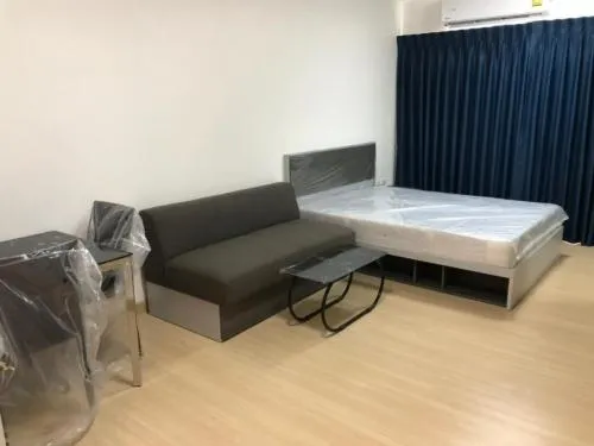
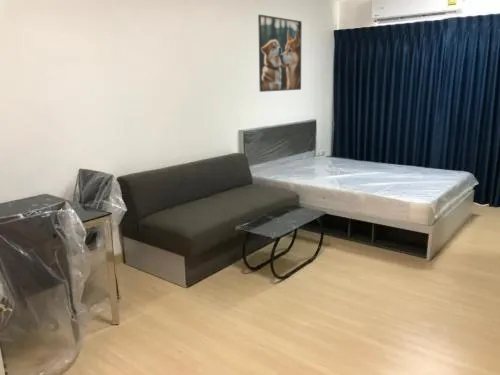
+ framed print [257,14,303,93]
